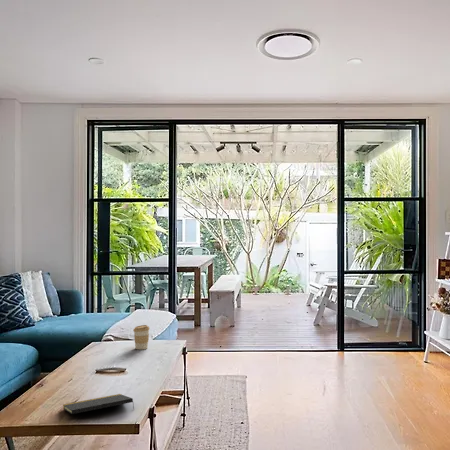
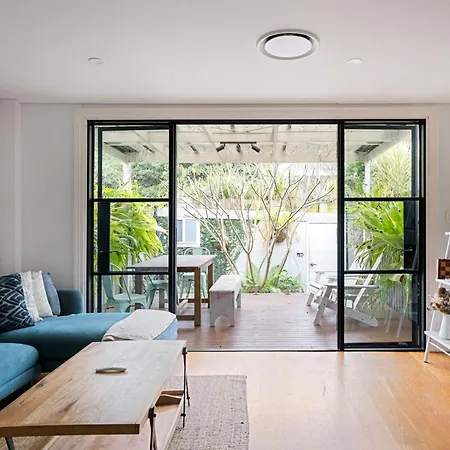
- notepad [62,393,135,415]
- coffee cup [132,324,150,351]
